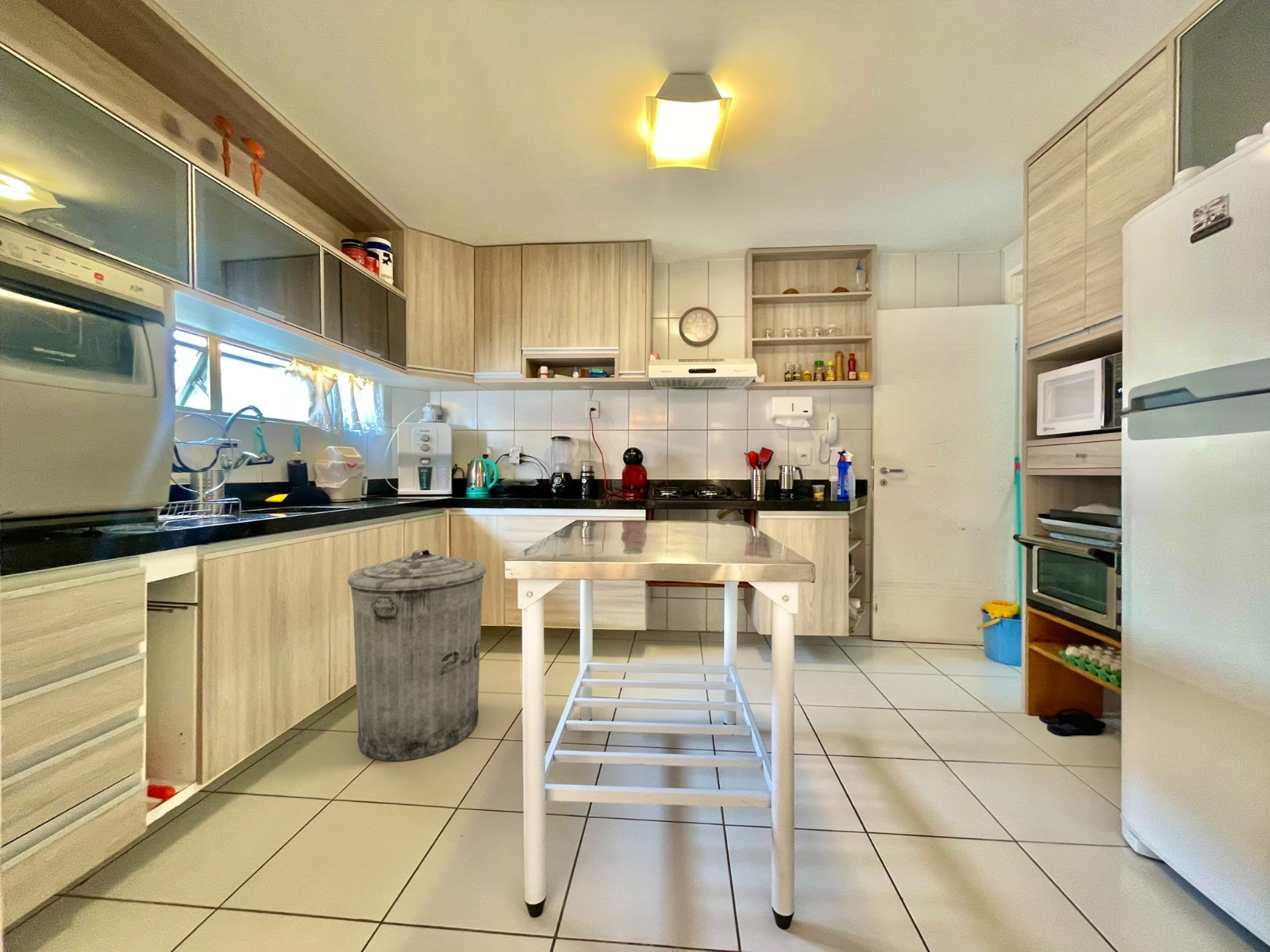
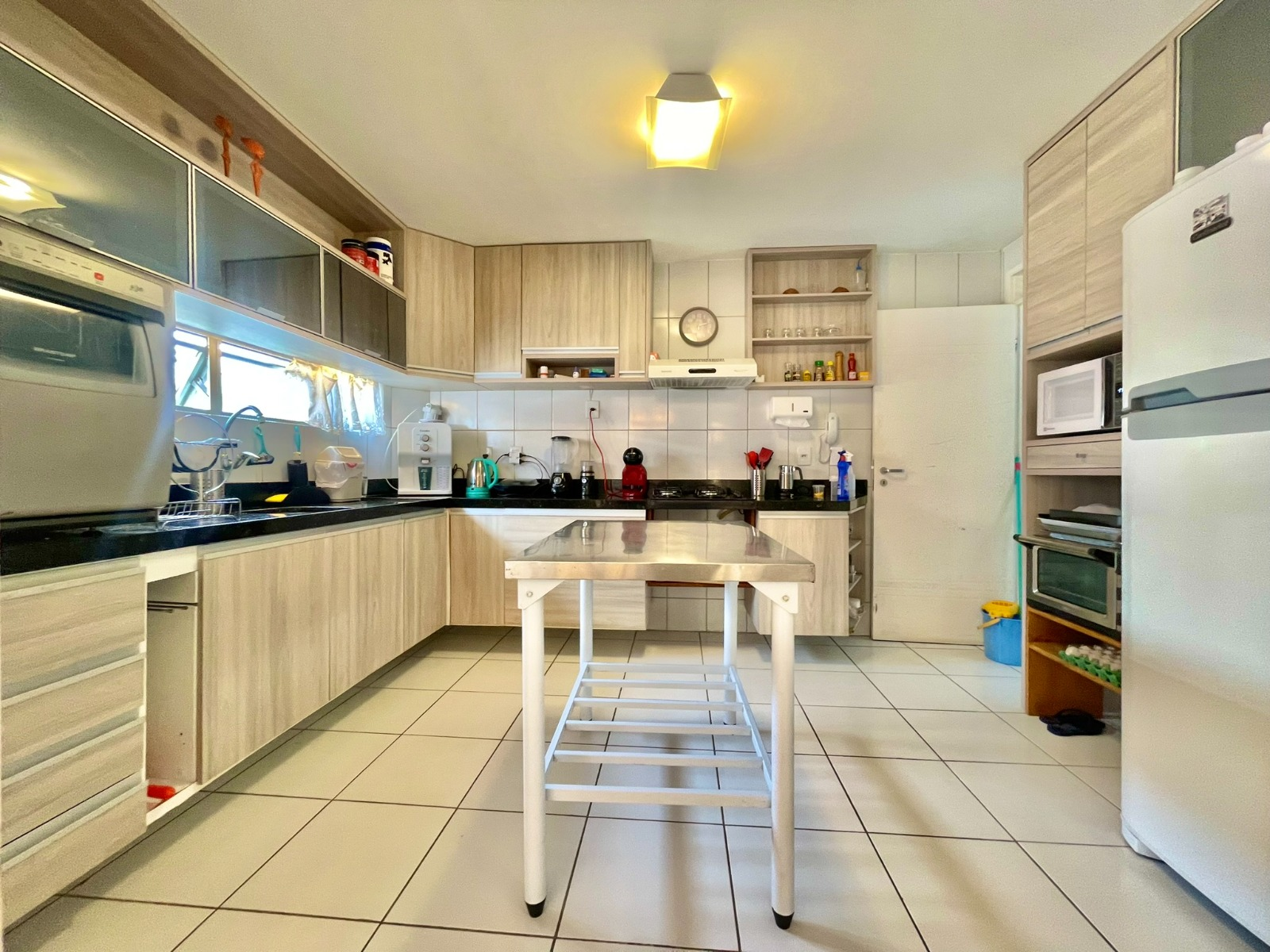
- trash can [347,549,487,762]
